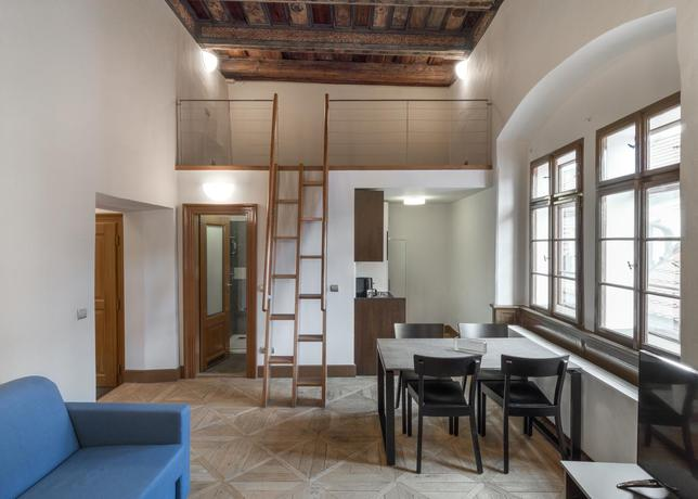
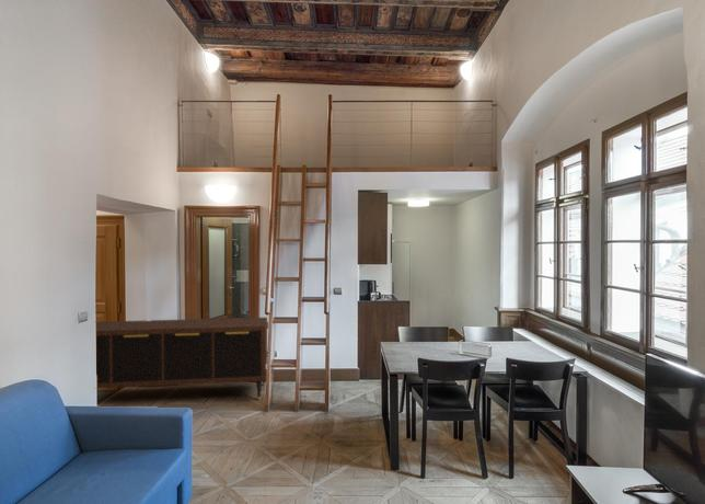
+ sideboard [95,317,269,400]
